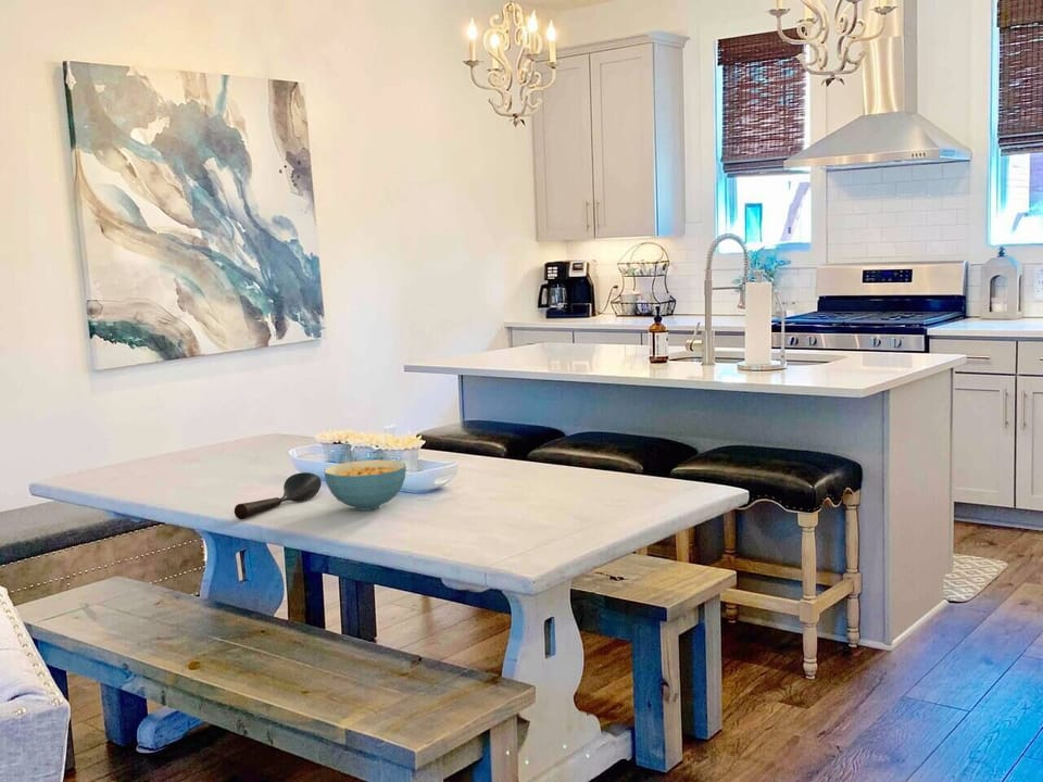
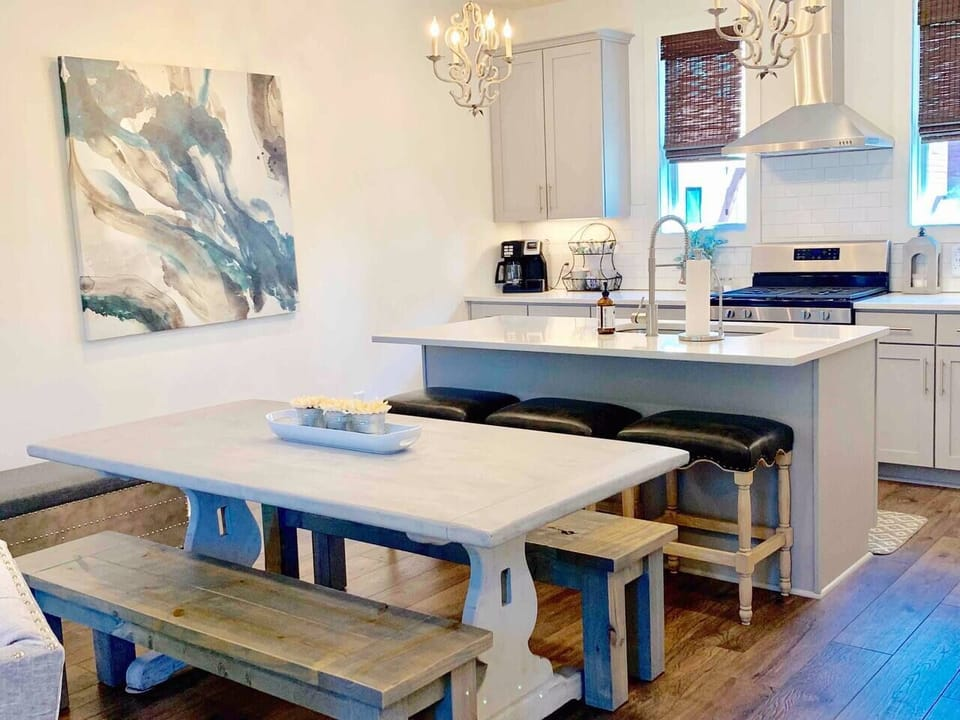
- cereal bowl [323,458,407,512]
- spoon [234,471,323,520]
